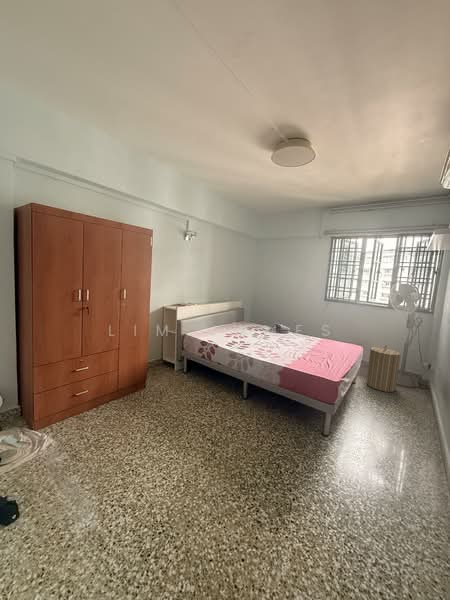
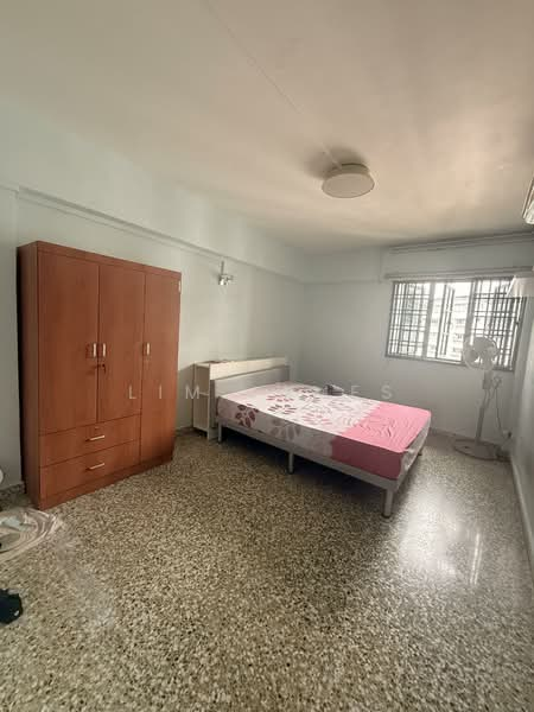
- laundry hamper [365,344,402,393]
